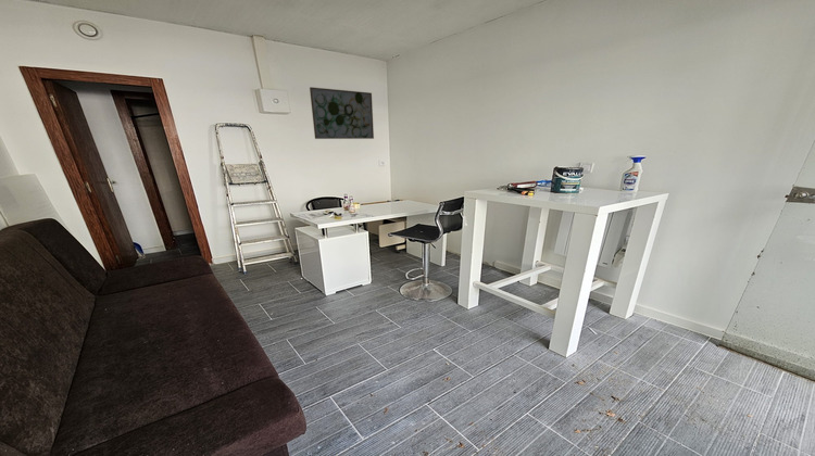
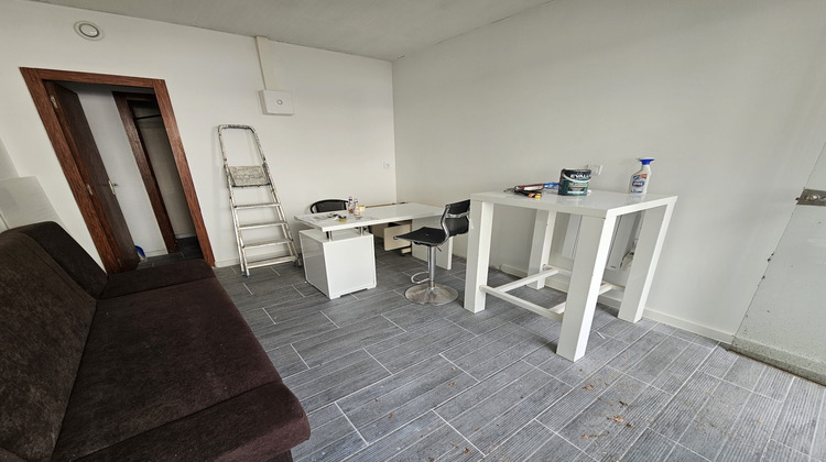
- wall art [309,86,375,140]
